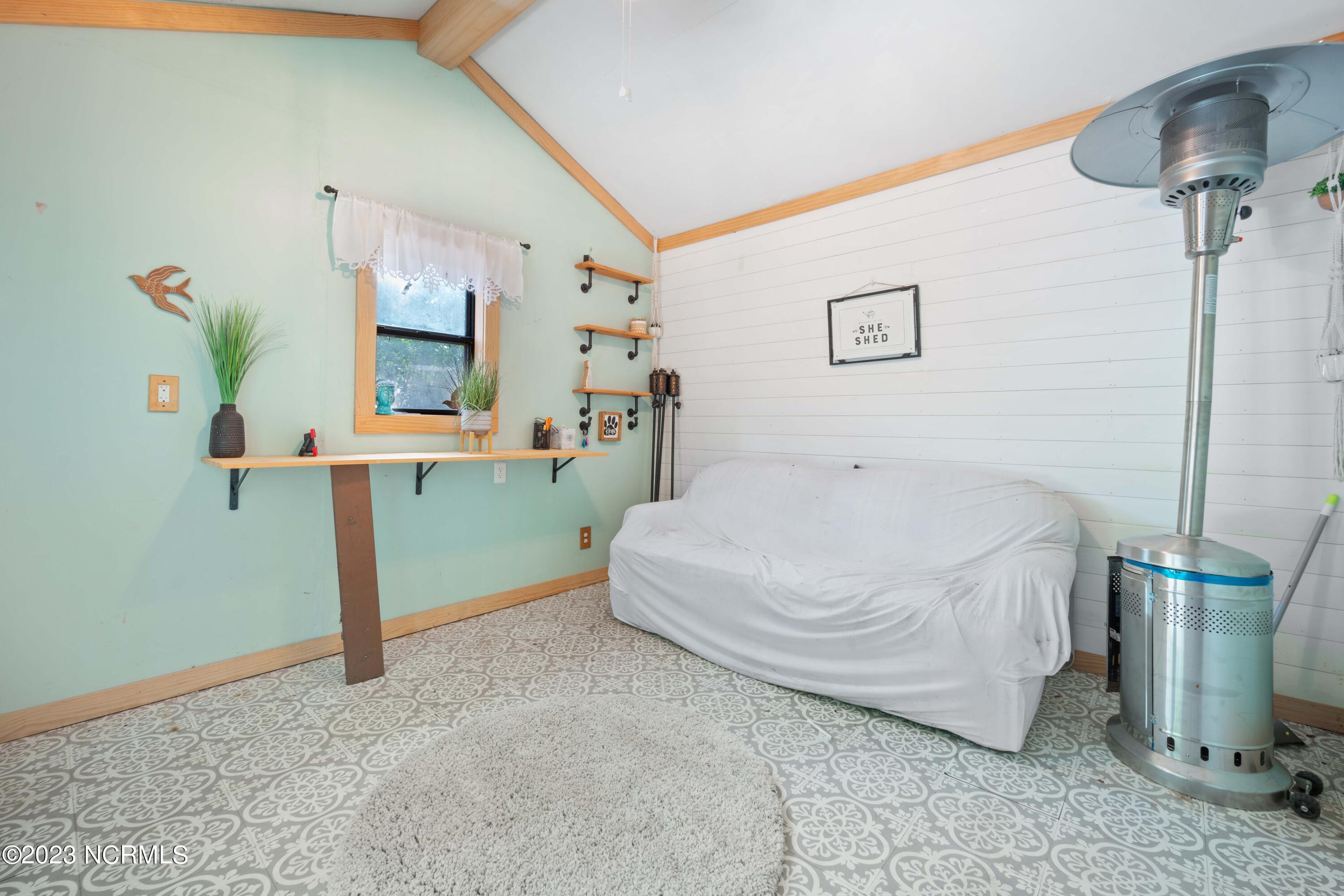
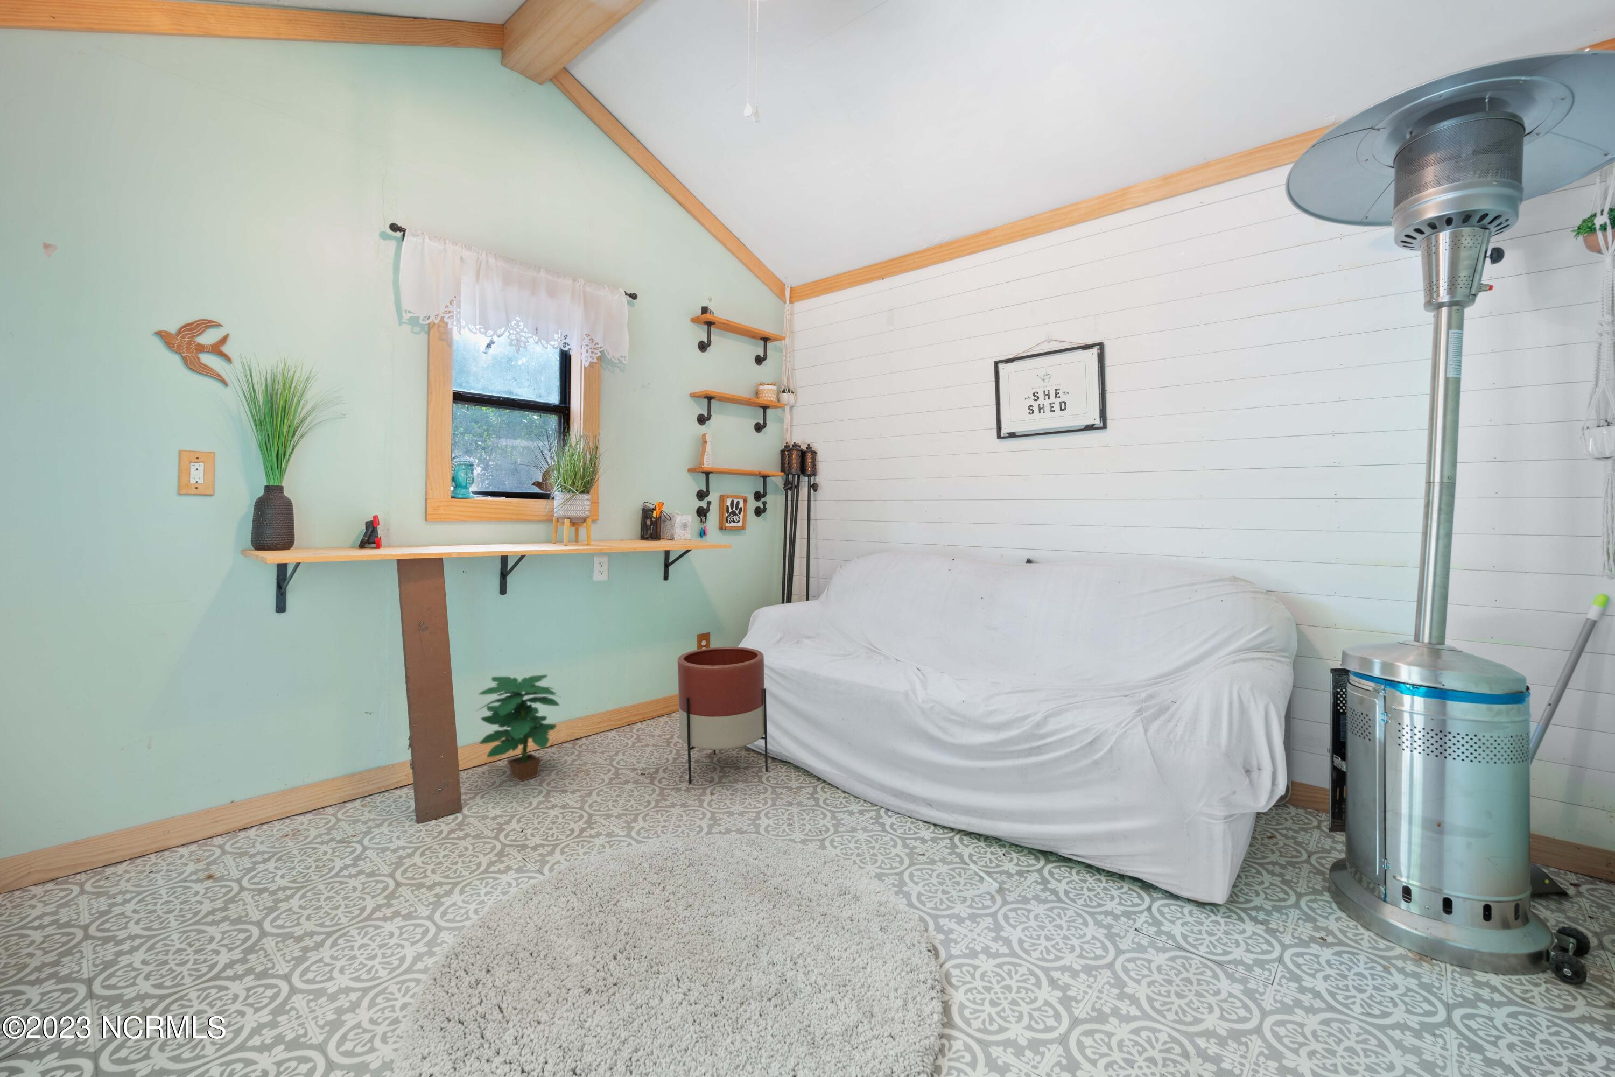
+ planter [678,647,768,784]
+ potted plant [476,674,561,783]
